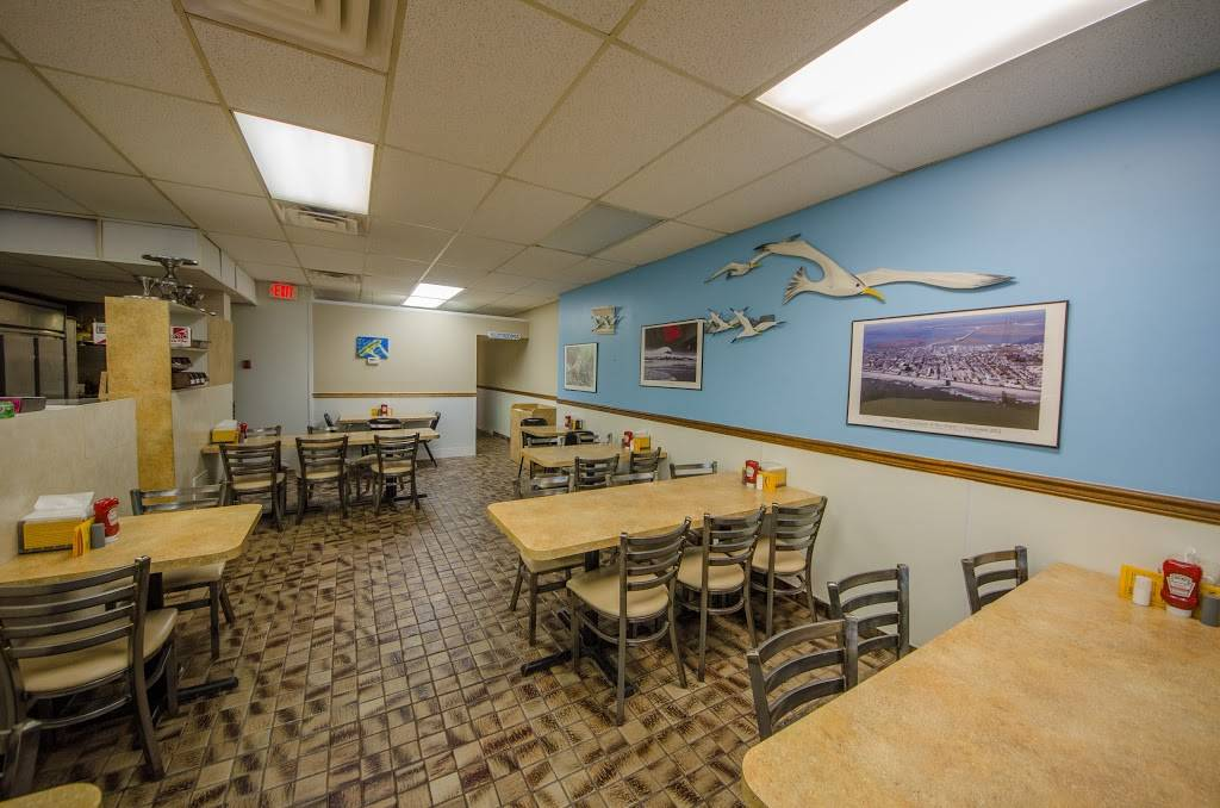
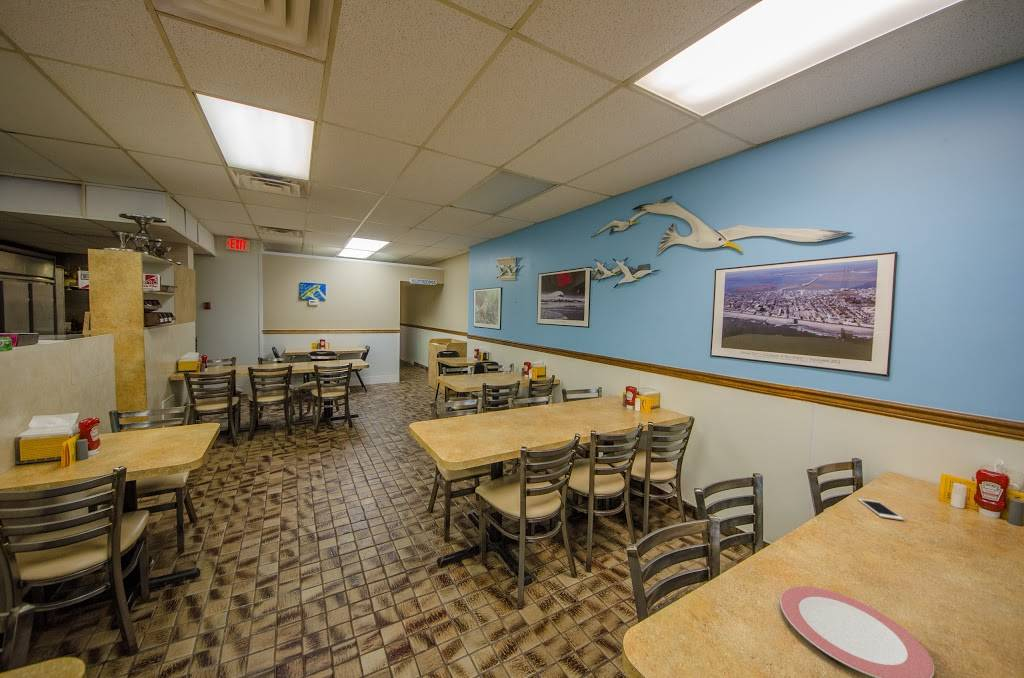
+ plate [779,585,935,678]
+ cell phone [857,498,905,521]
